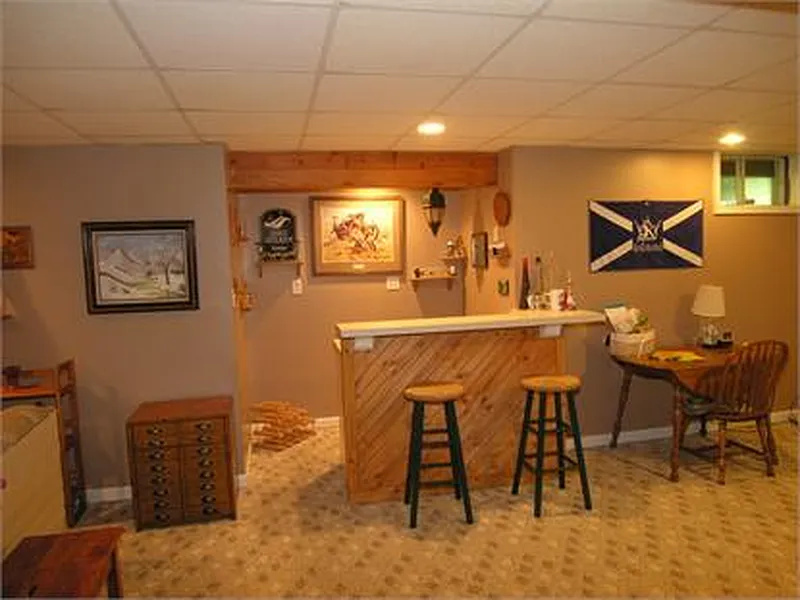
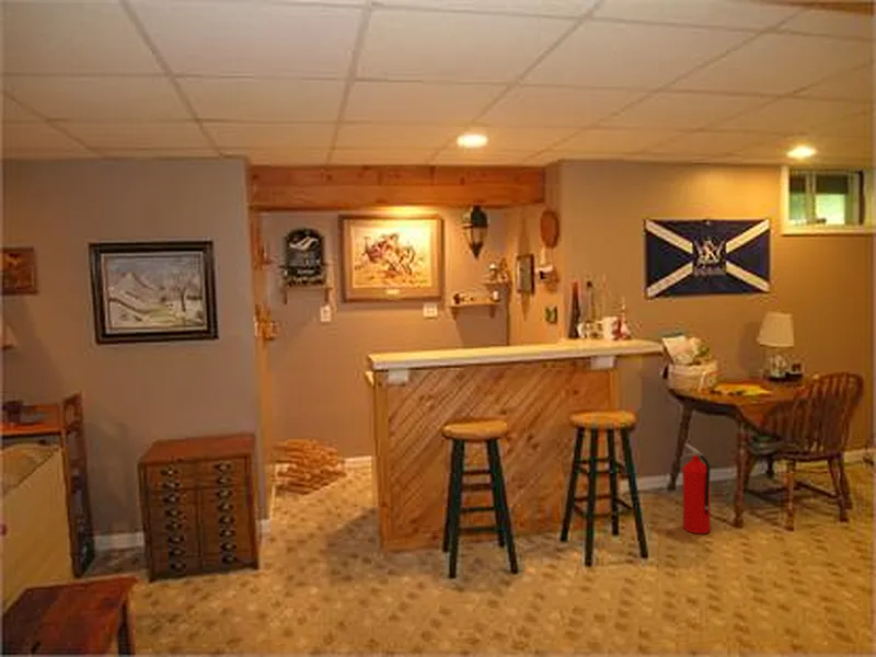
+ fire extinguisher [681,443,712,534]
